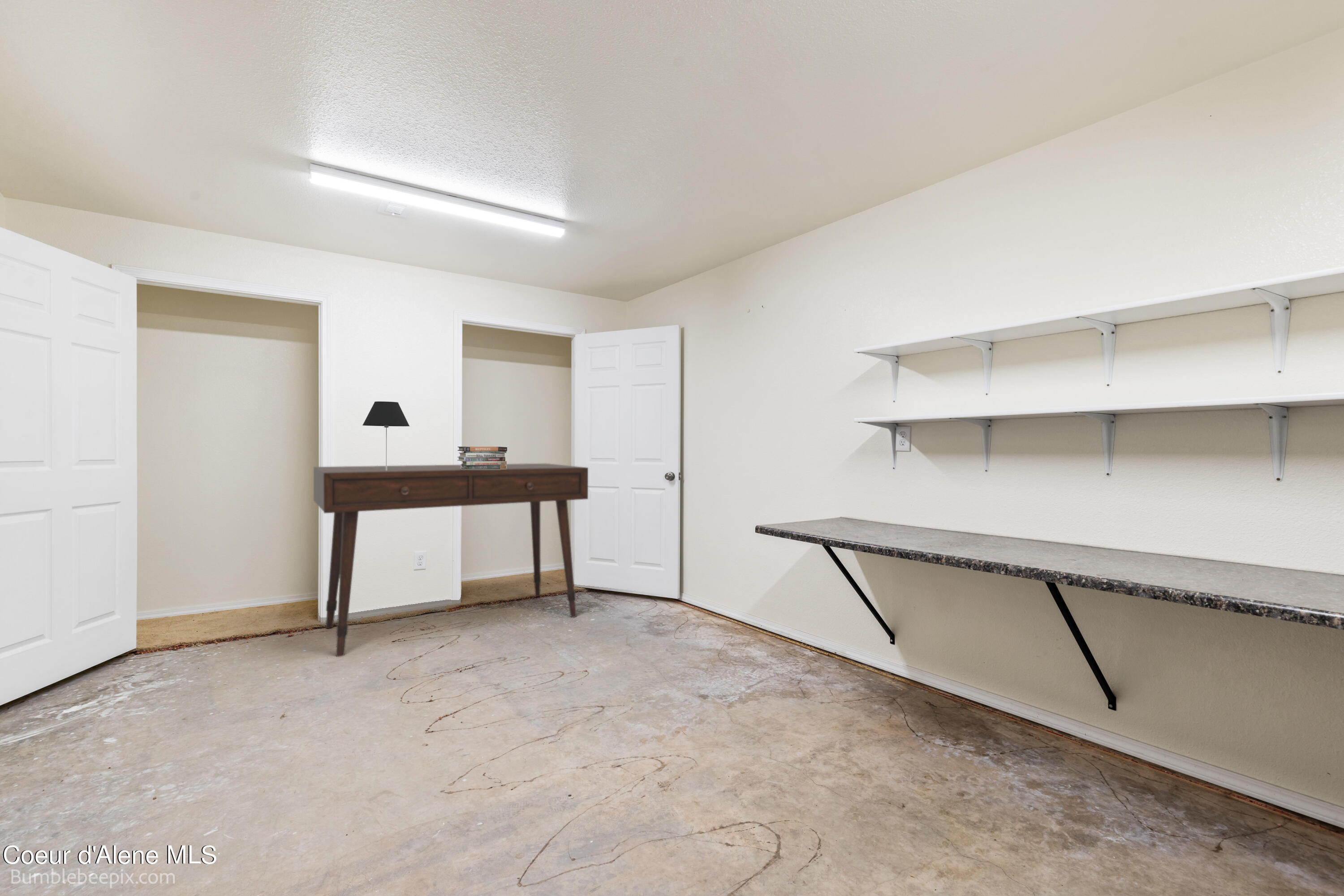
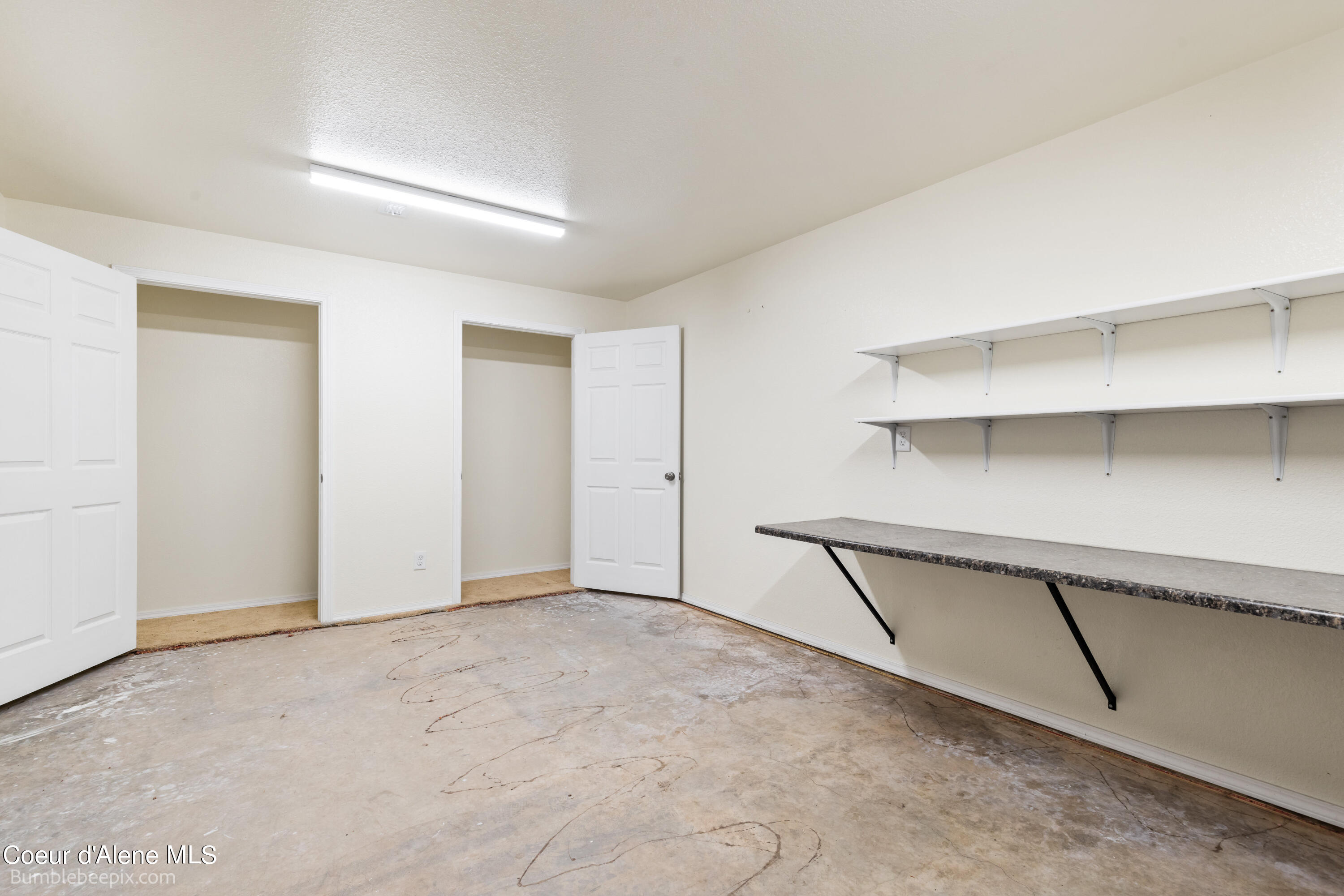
- book stack [457,446,508,469]
- table lamp [362,401,410,471]
- desk [313,463,589,657]
